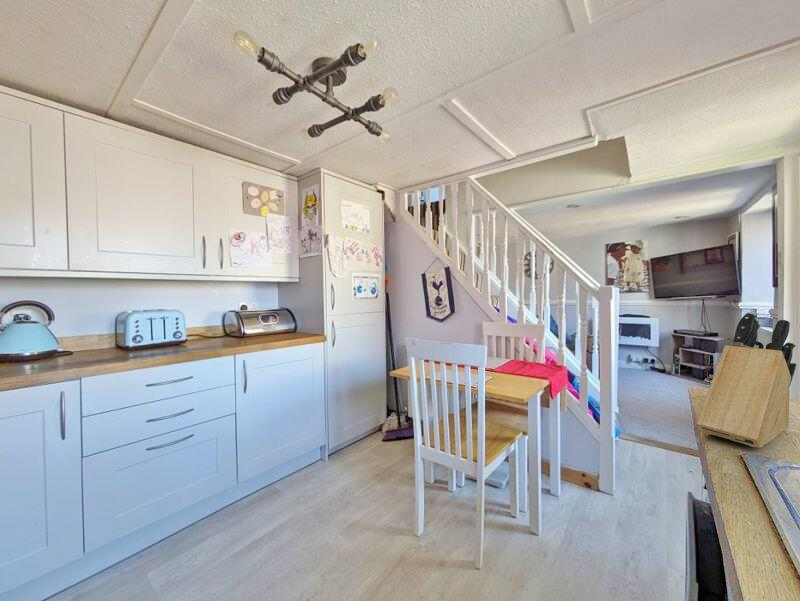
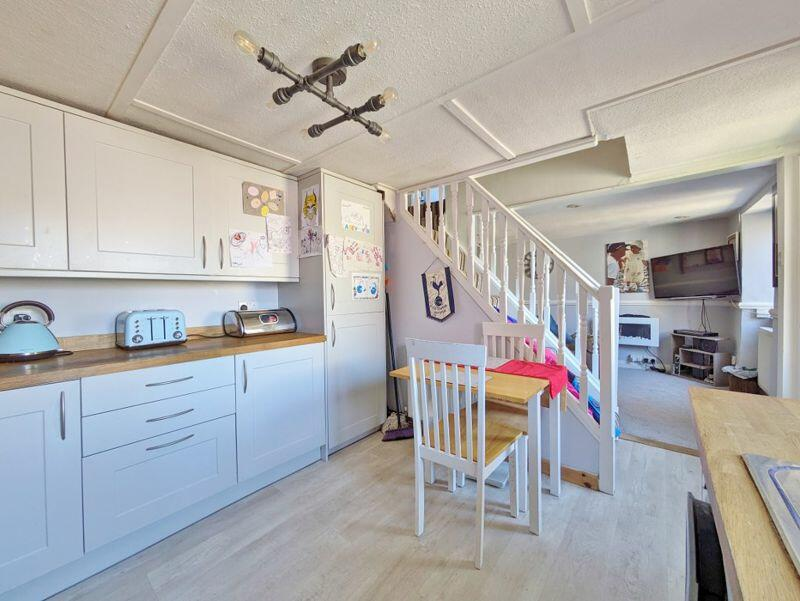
- knife block [696,311,797,449]
